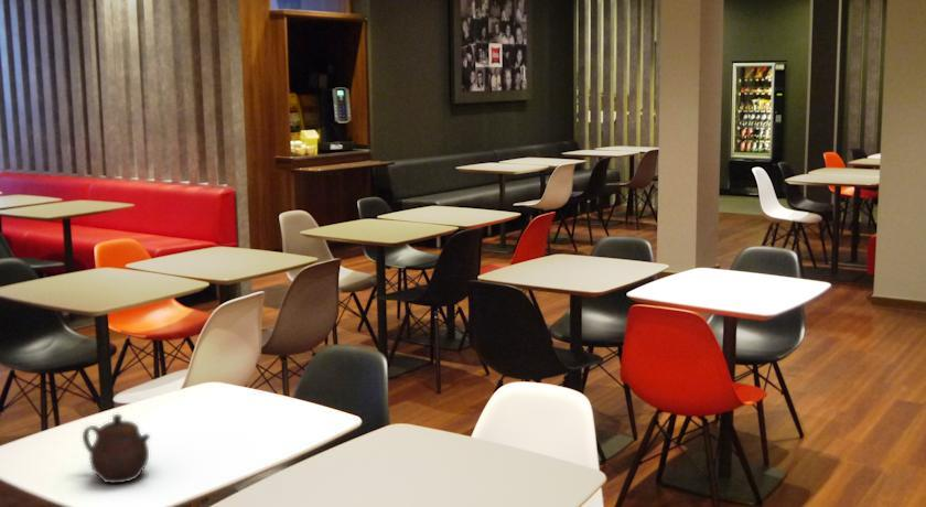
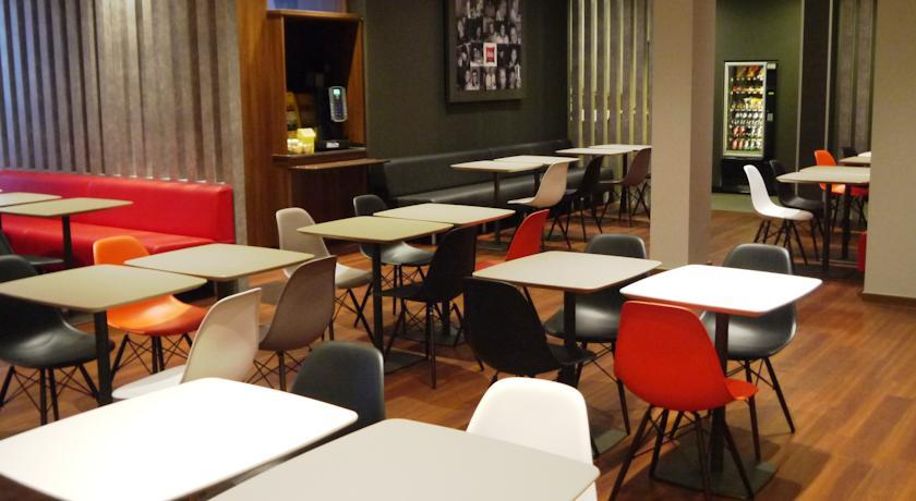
- teapot [82,413,151,484]
